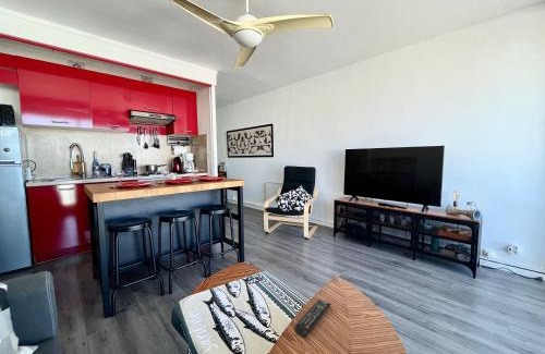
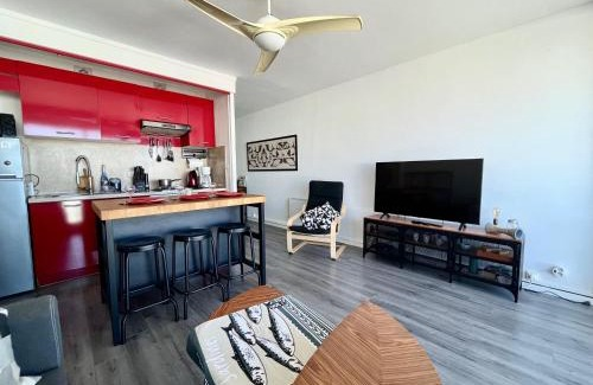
- remote control [294,298,332,338]
